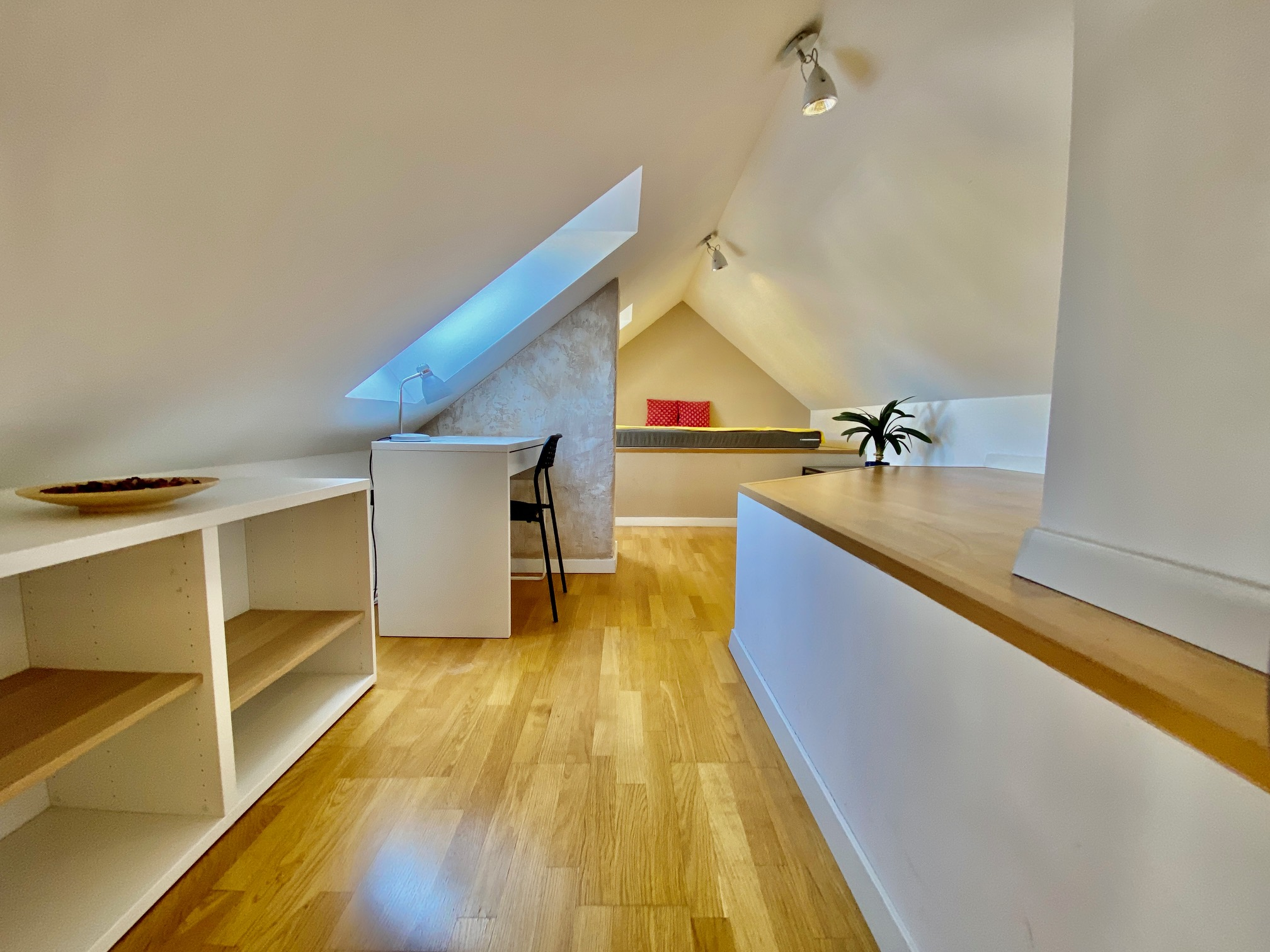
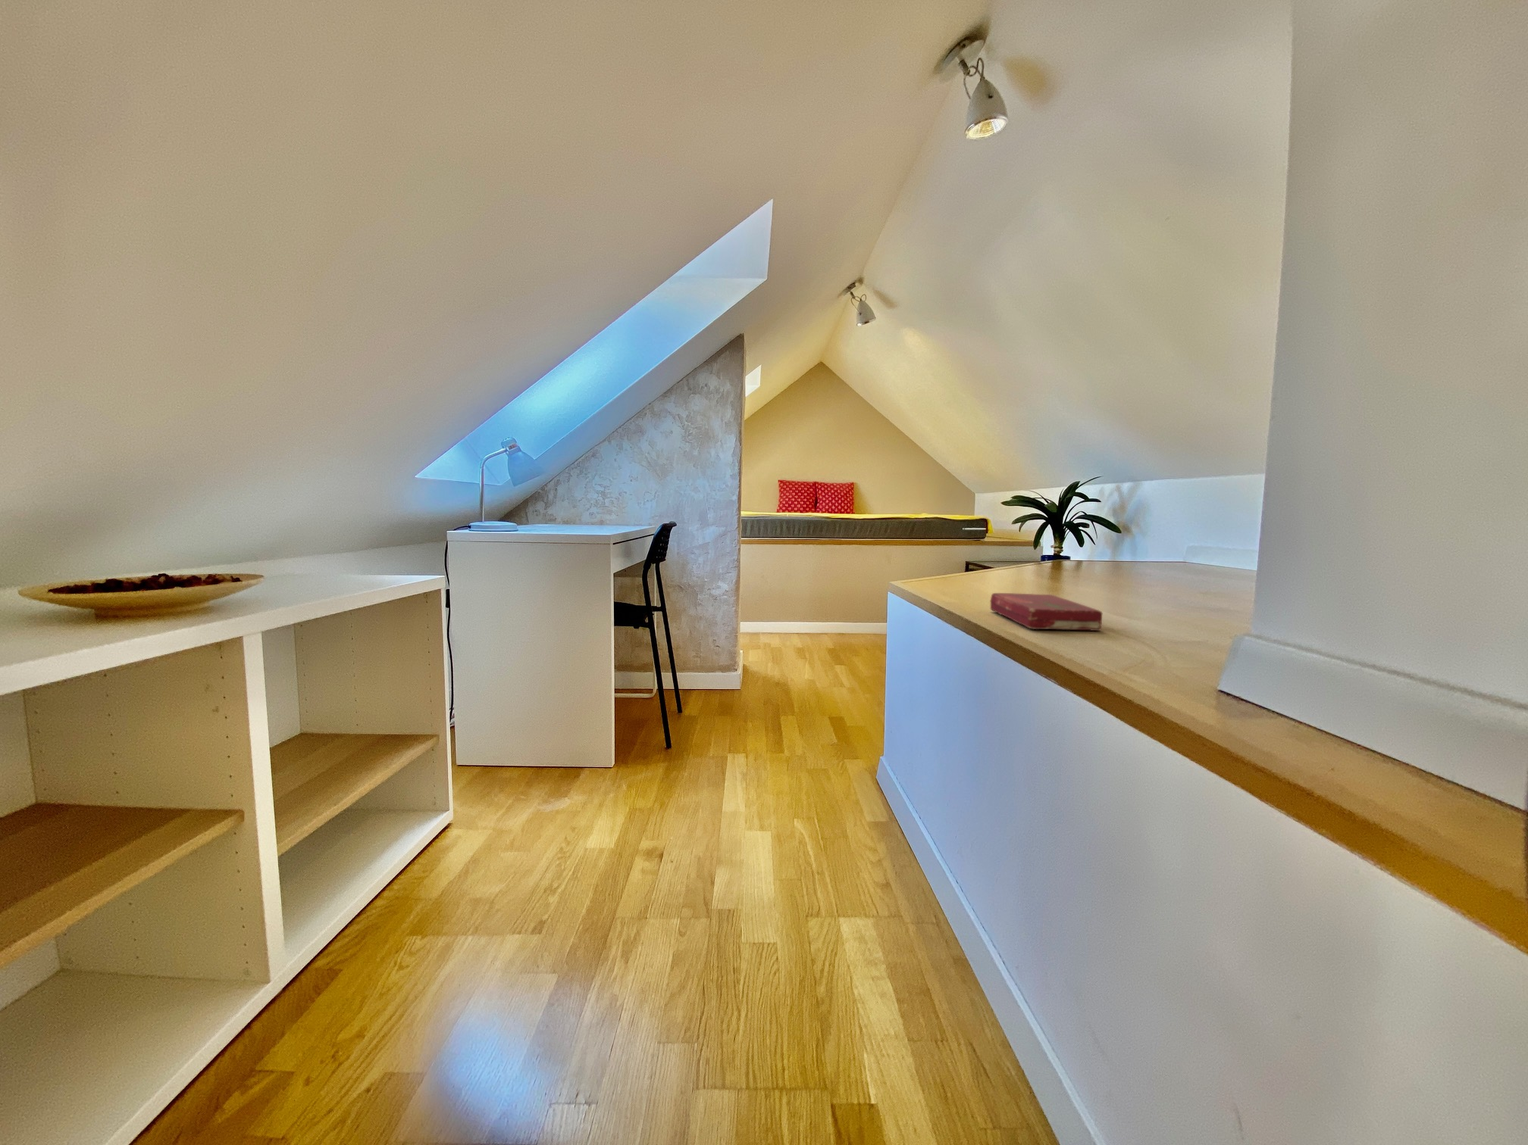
+ book [989,592,1103,631]
